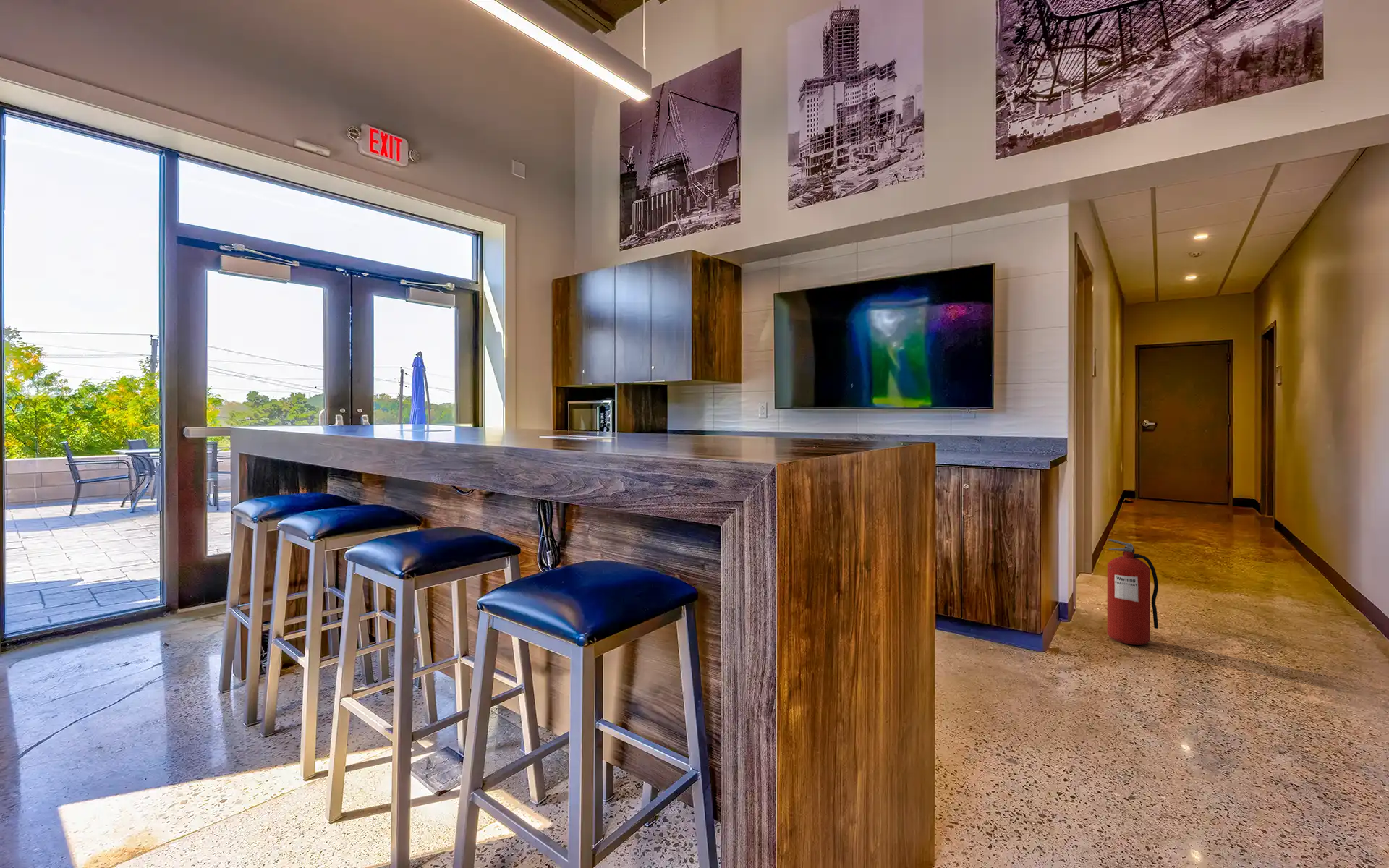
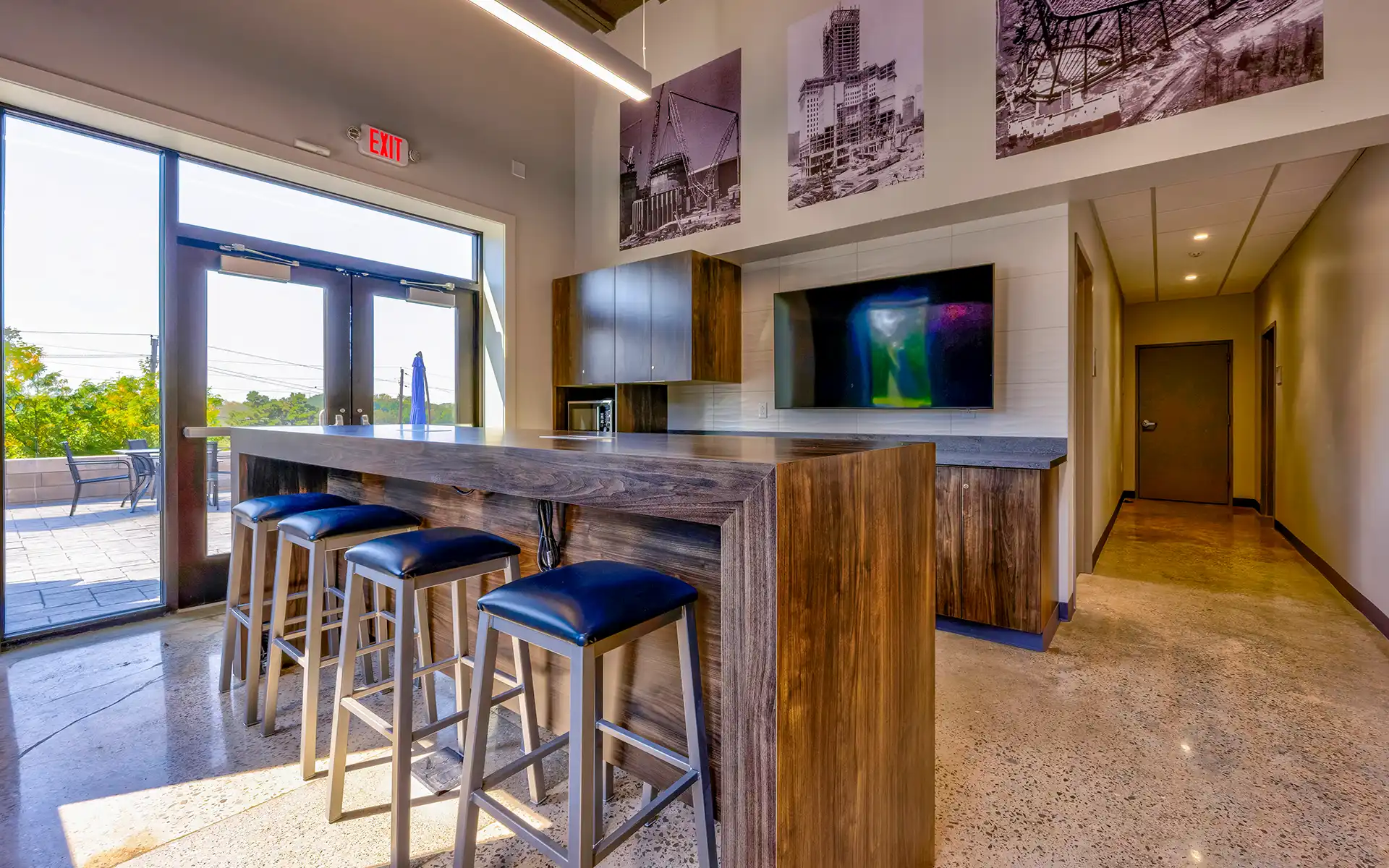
- fire extinguisher [1107,538,1159,646]
